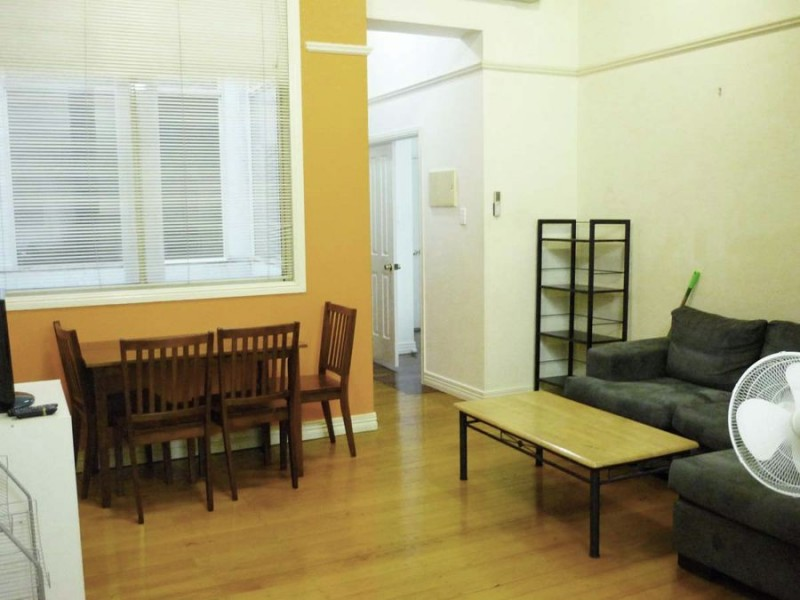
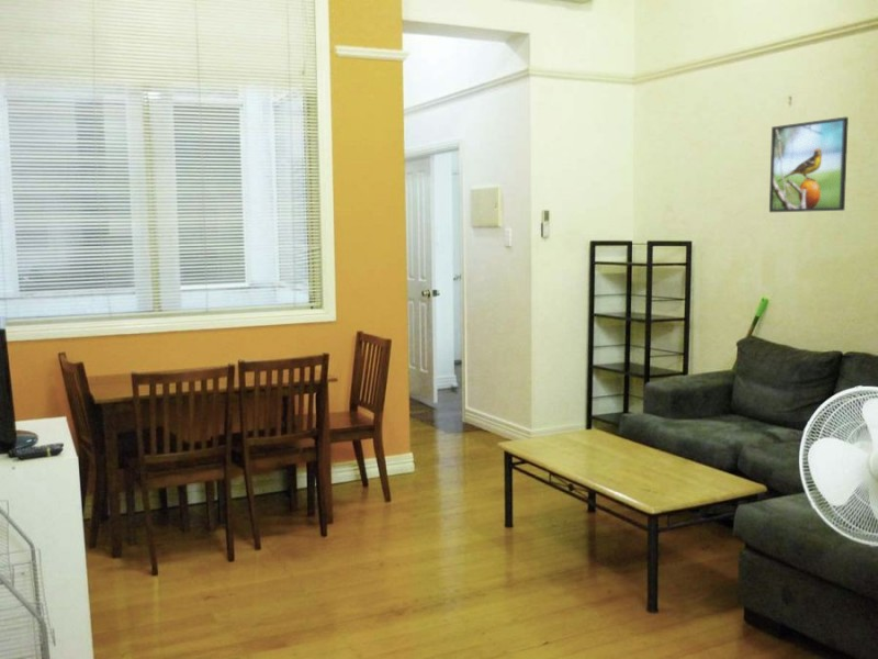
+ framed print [768,116,849,213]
